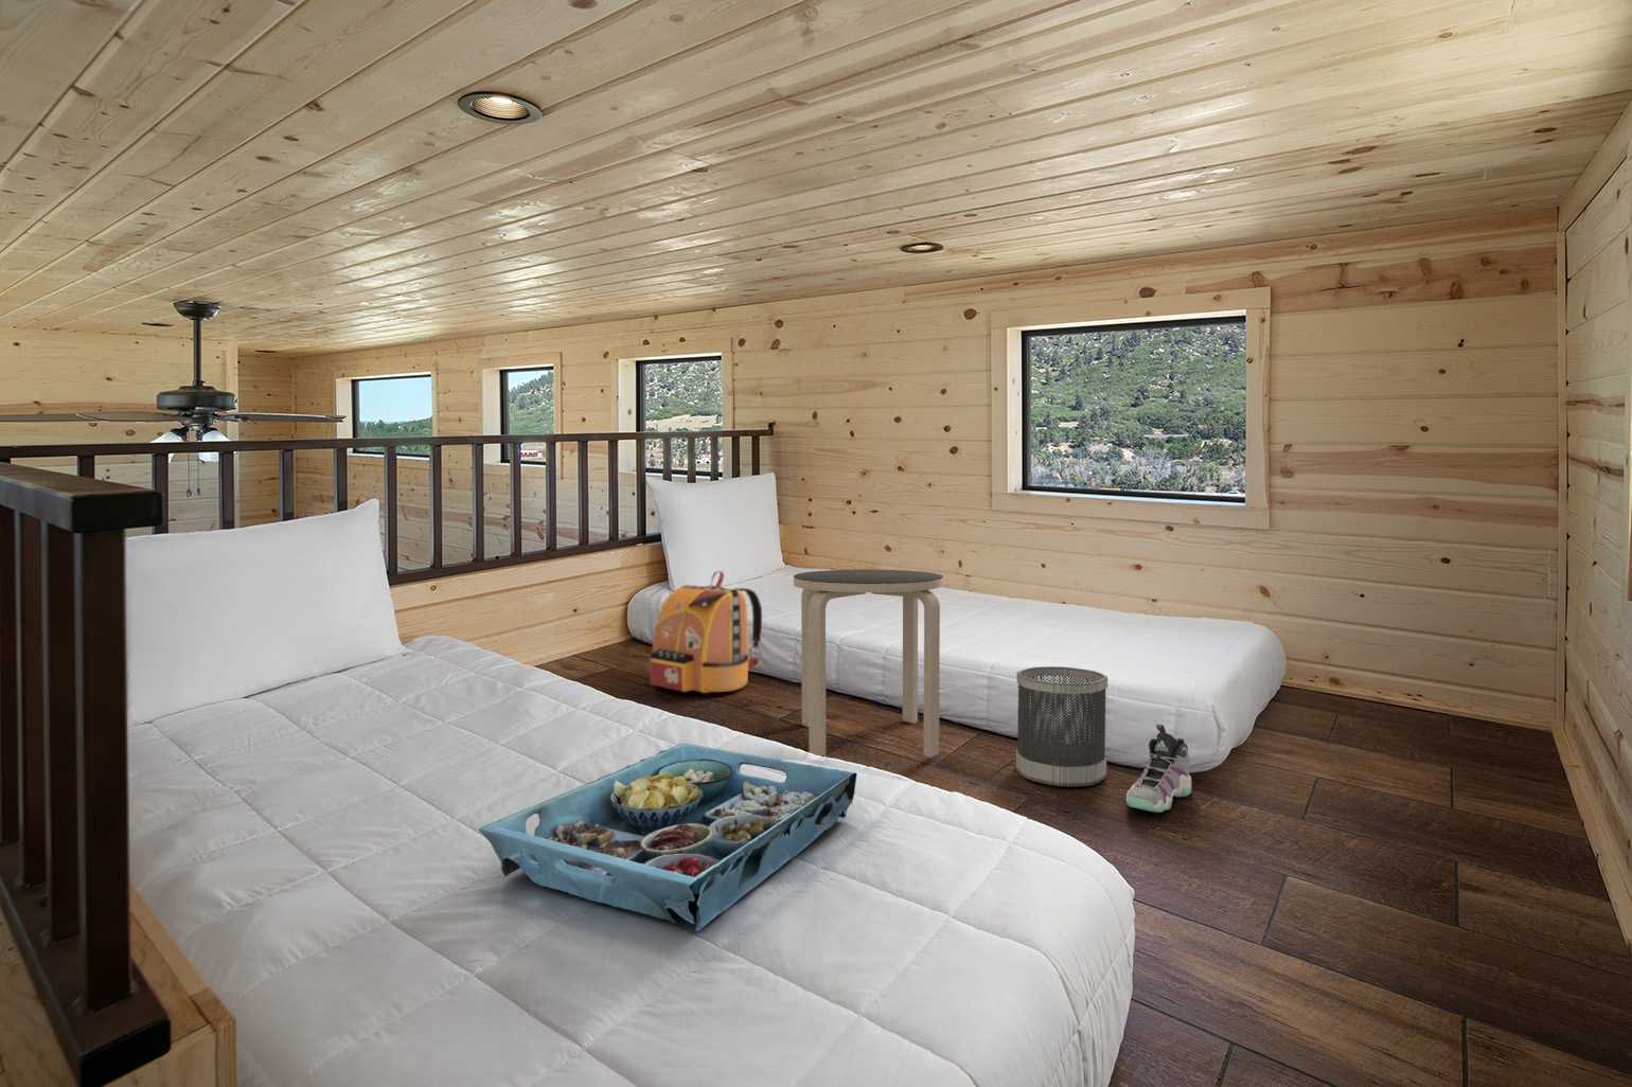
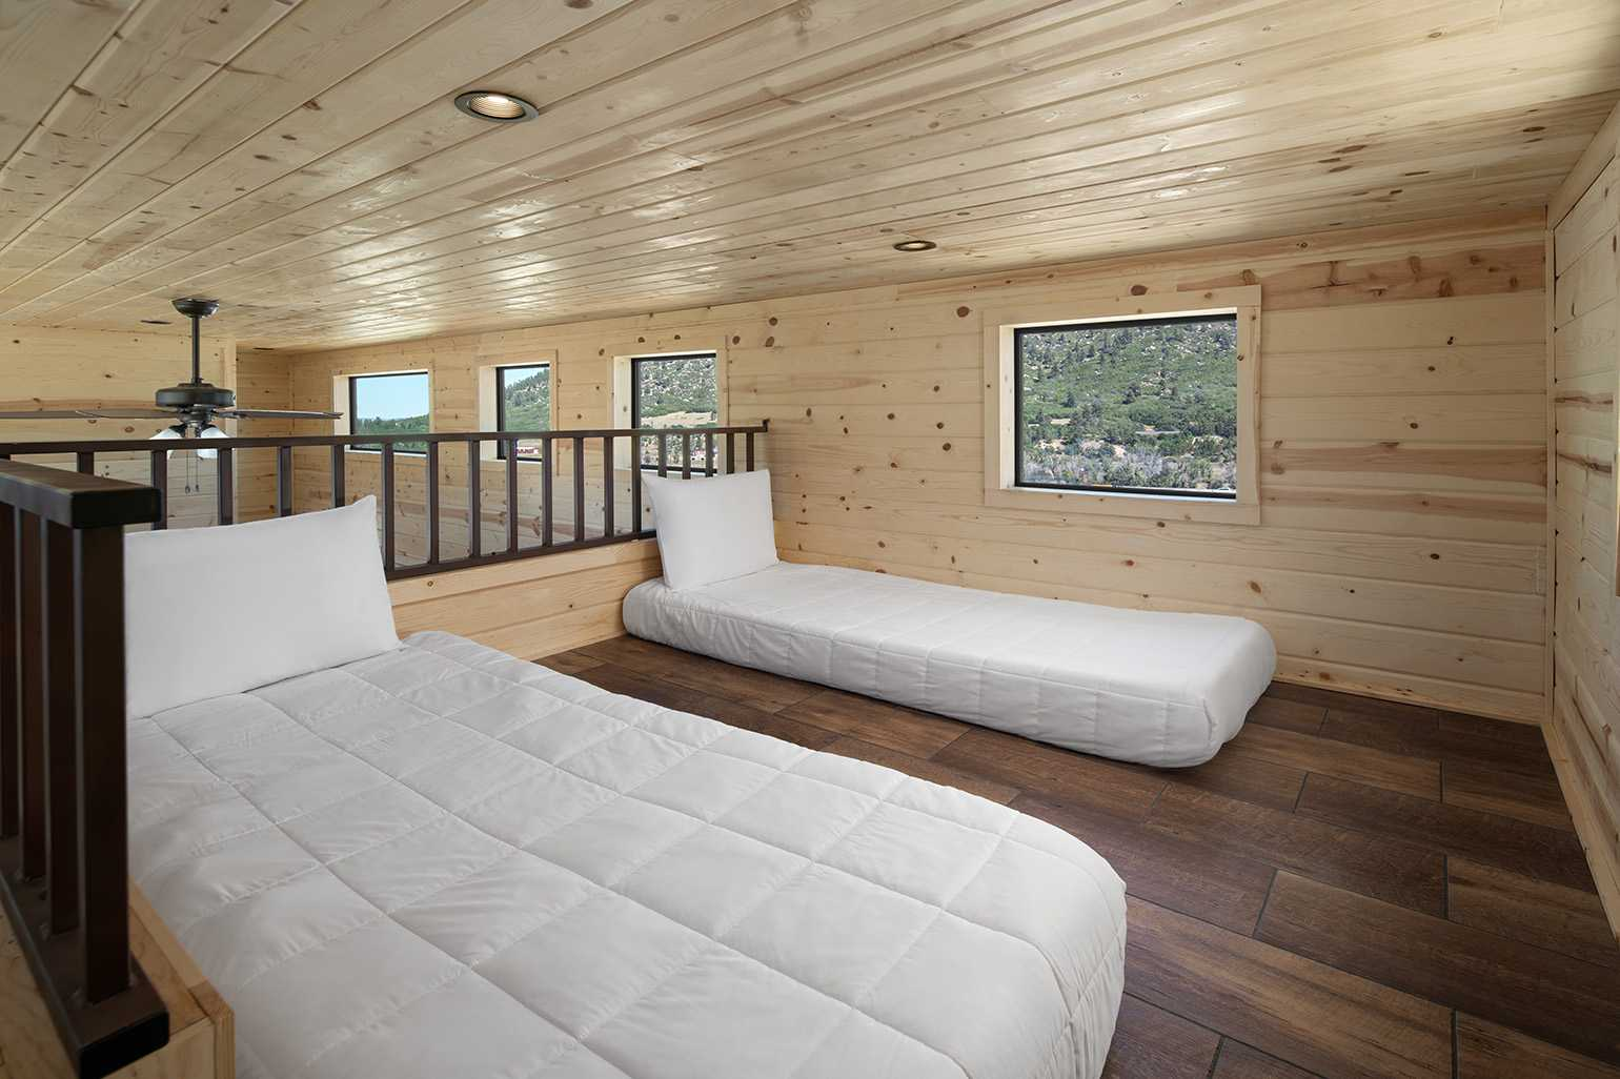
- backpack [647,570,763,694]
- side table [792,569,944,758]
- sneaker [1126,723,1193,814]
- wastebasket [1016,665,1109,789]
- serving tray [478,742,858,932]
